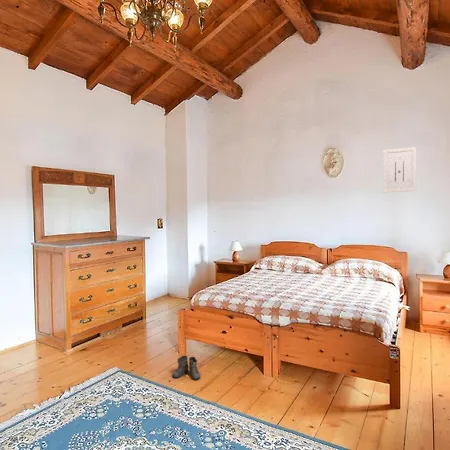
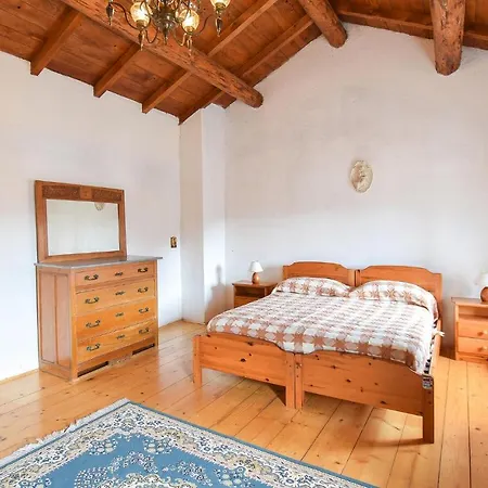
- wall art [382,146,417,193]
- boots [171,355,201,381]
